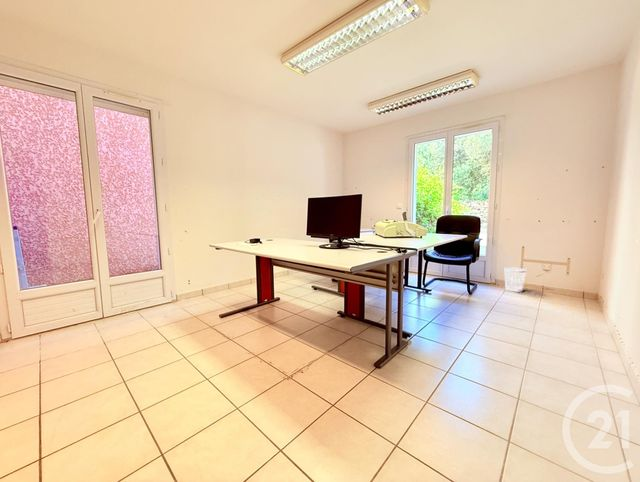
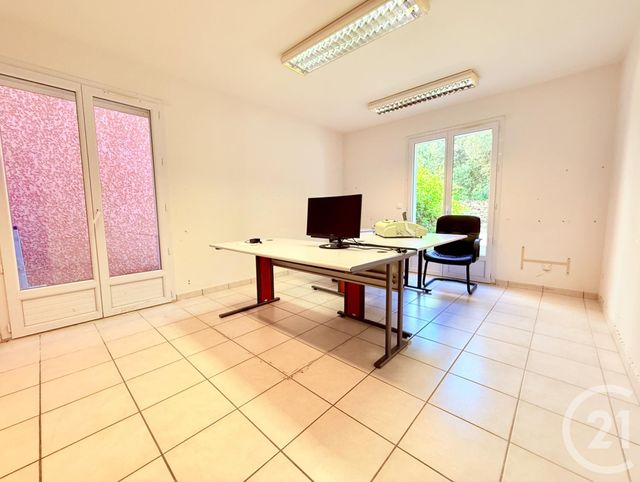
- wastebasket [504,266,527,293]
